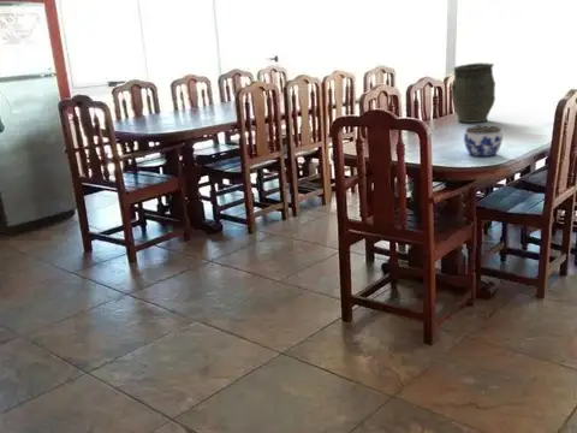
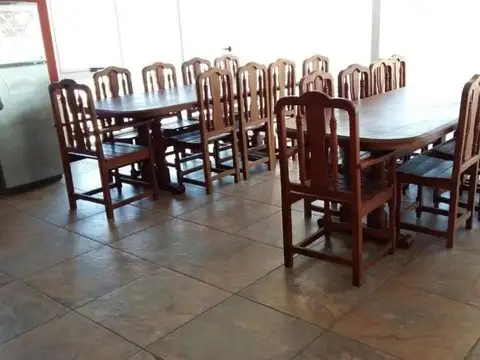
- vase [450,61,496,124]
- jar [463,124,504,158]
